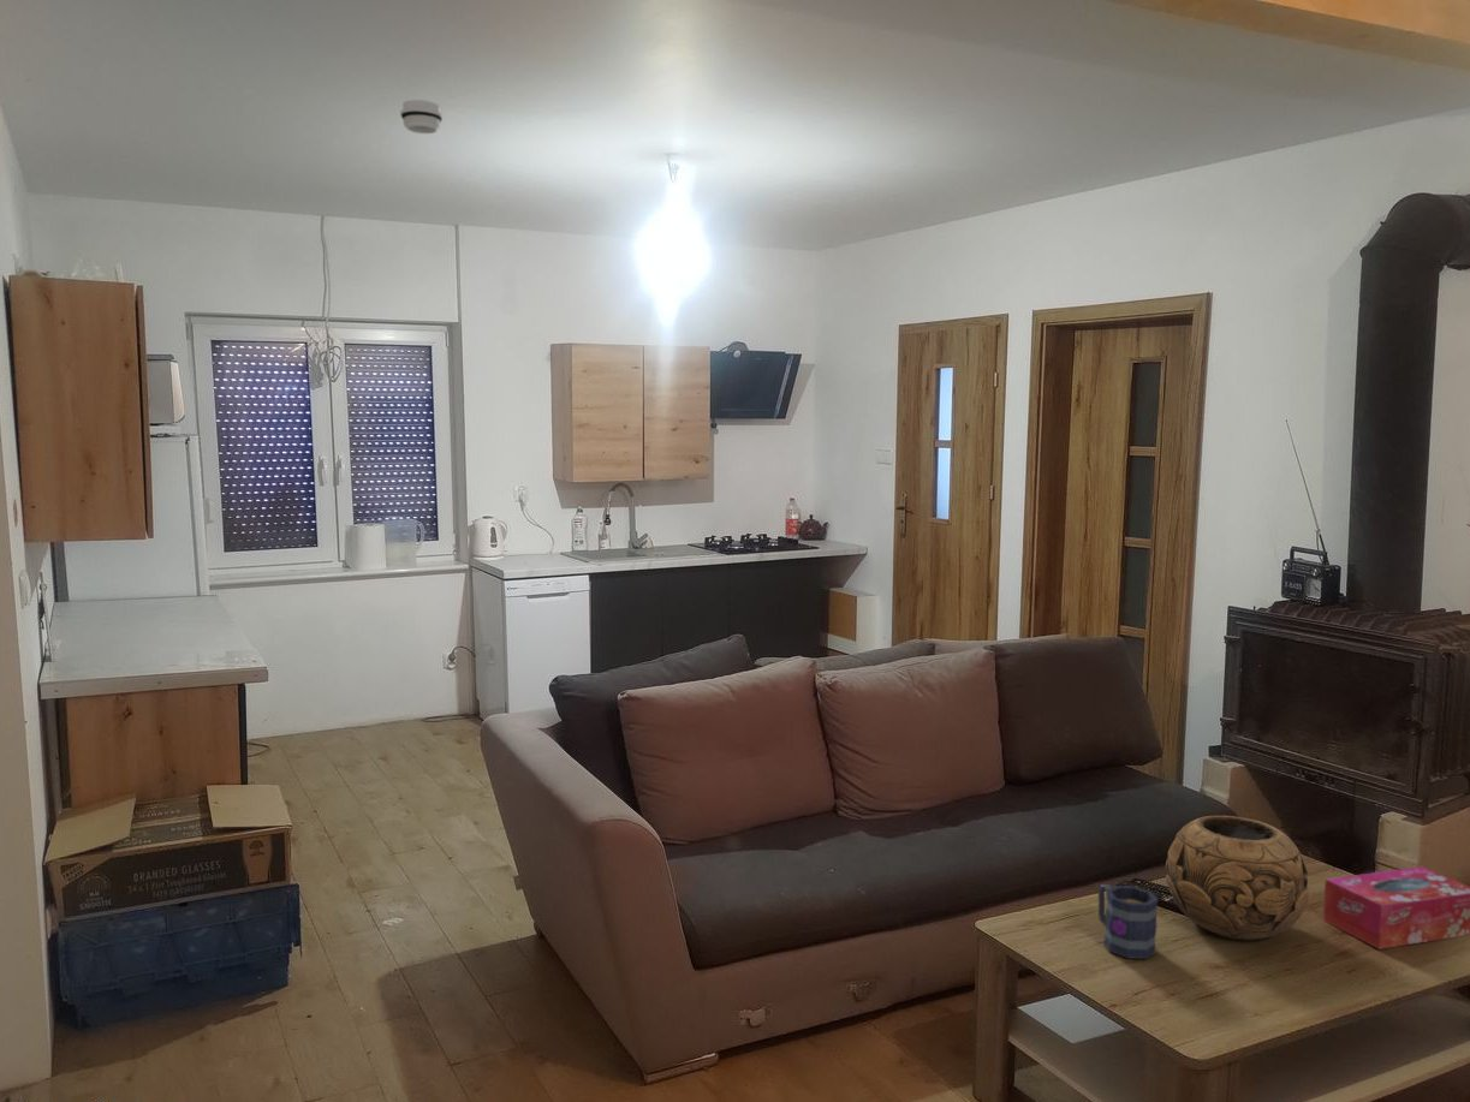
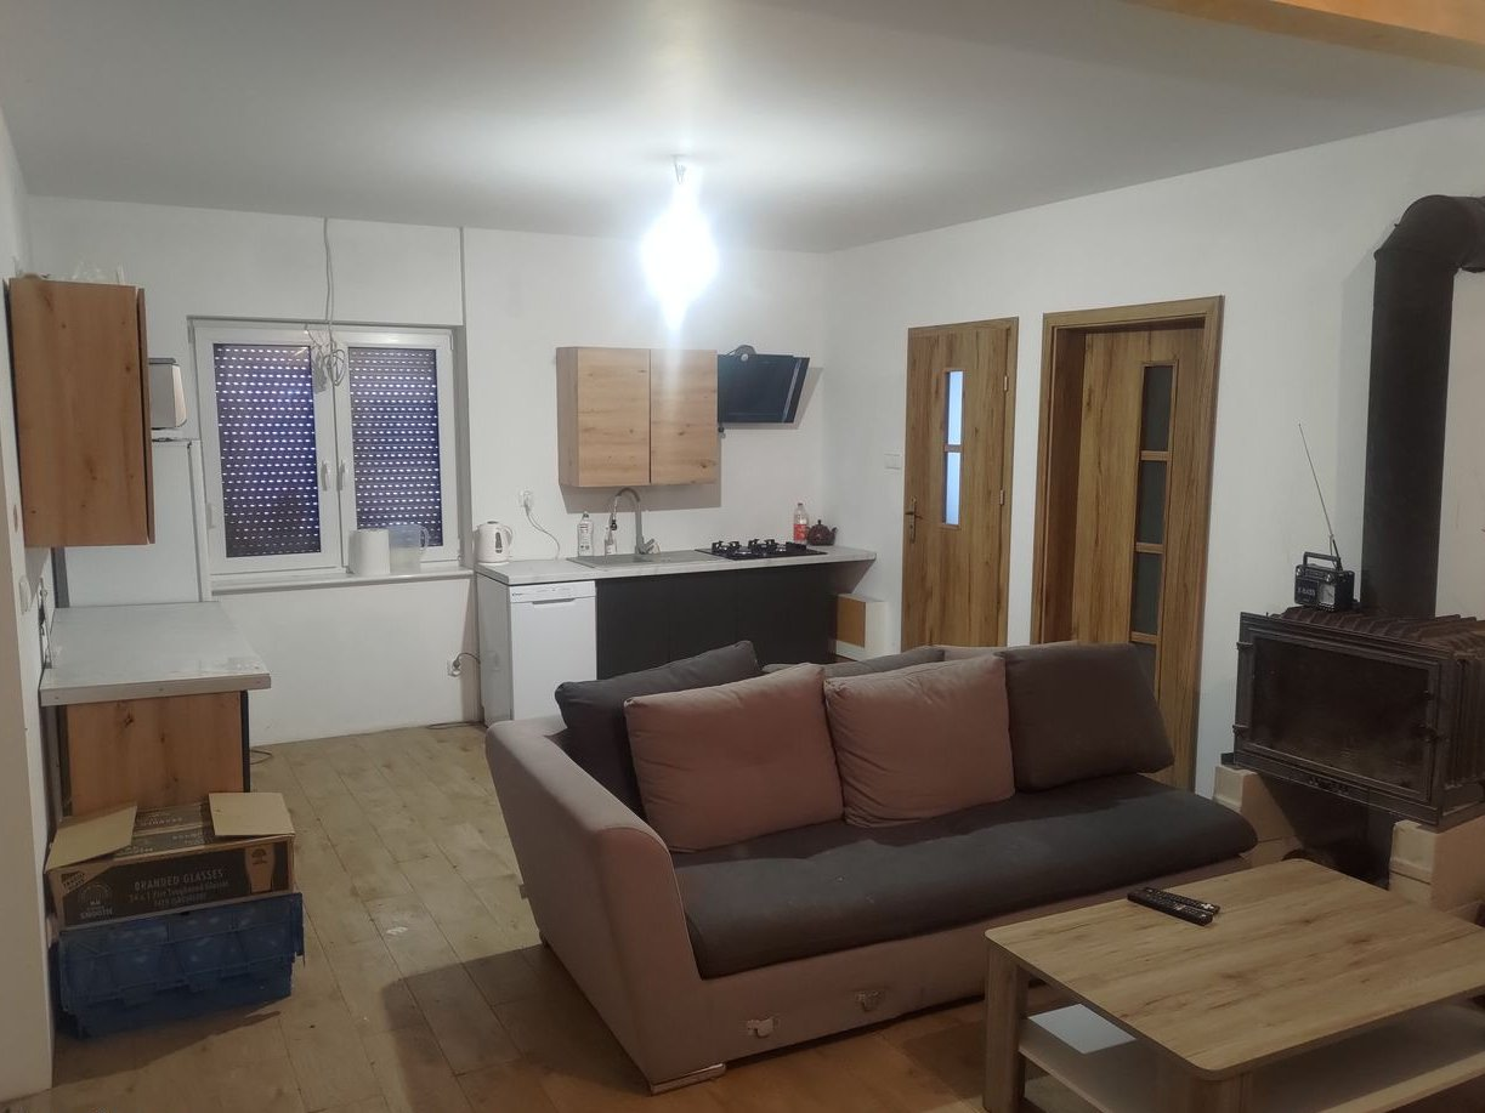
- decorative bowl [1165,815,1310,942]
- tissue box [1322,865,1470,951]
- mug [1097,883,1160,960]
- smoke detector [399,99,444,135]
